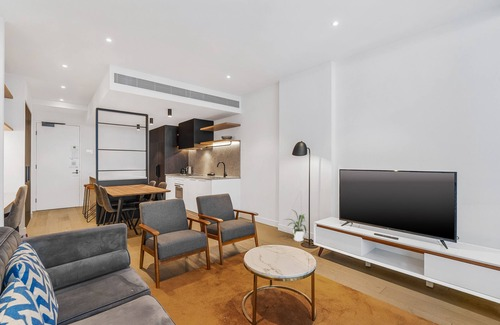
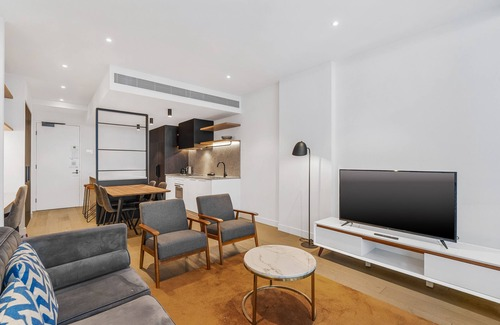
- house plant [284,209,307,242]
